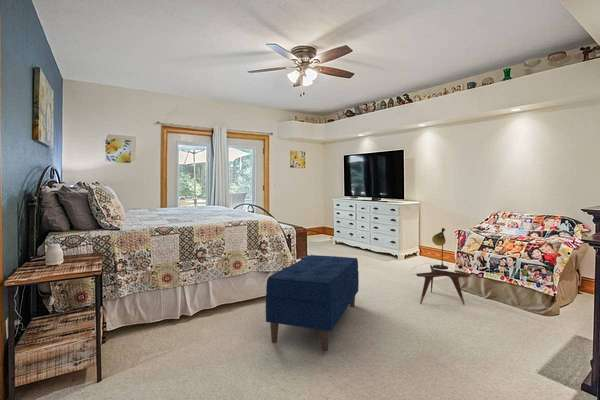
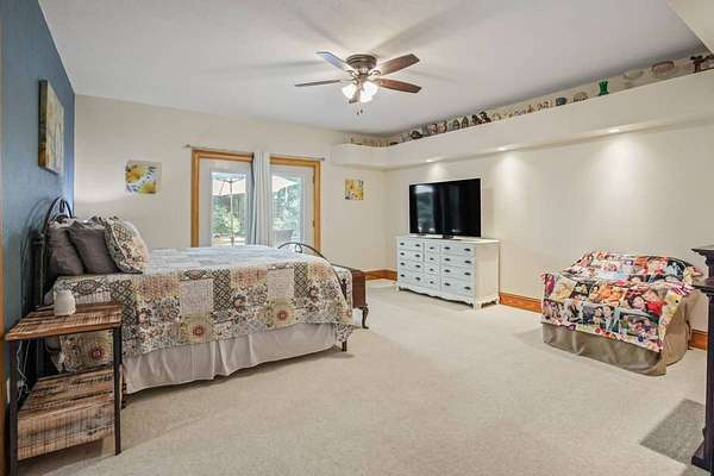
- table lamp [431,227,449,271]
- side table [410,263,475,306]
- bench [265,254,360,353]
